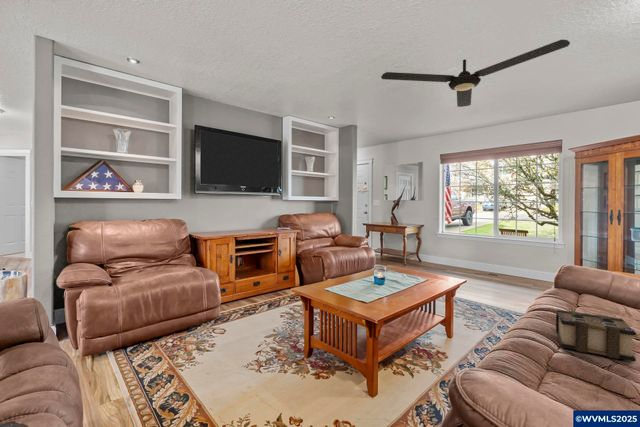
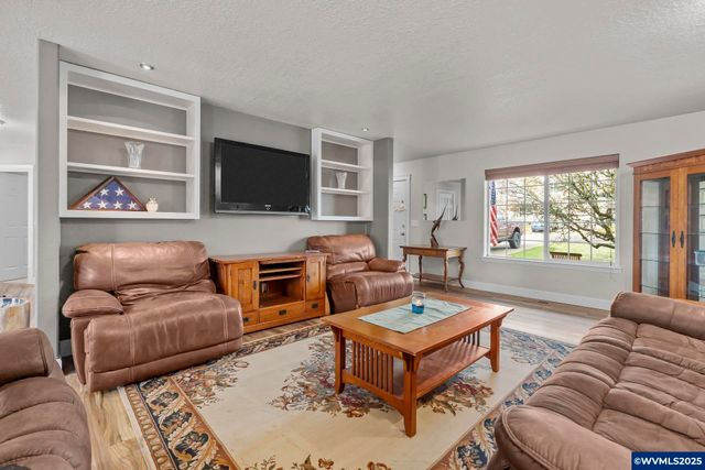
- book [555,309,637,363]
- ceiling fan [380,39,571,108]
